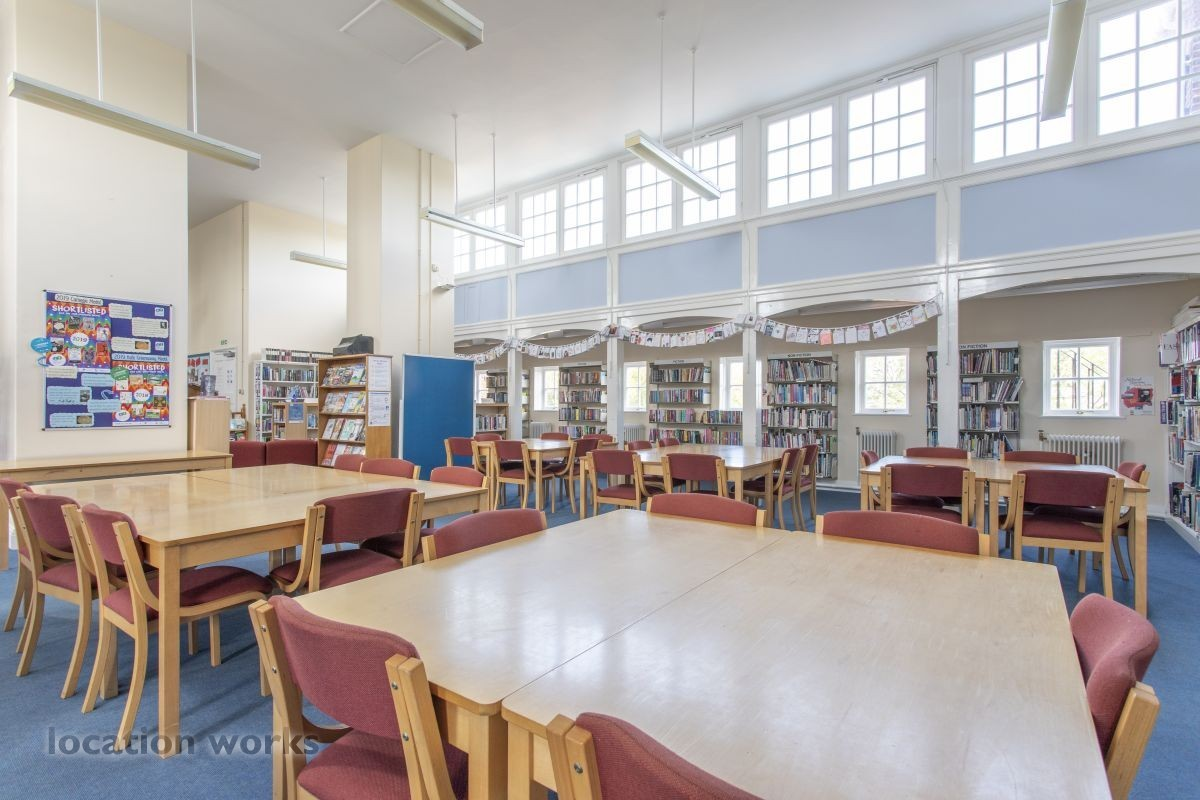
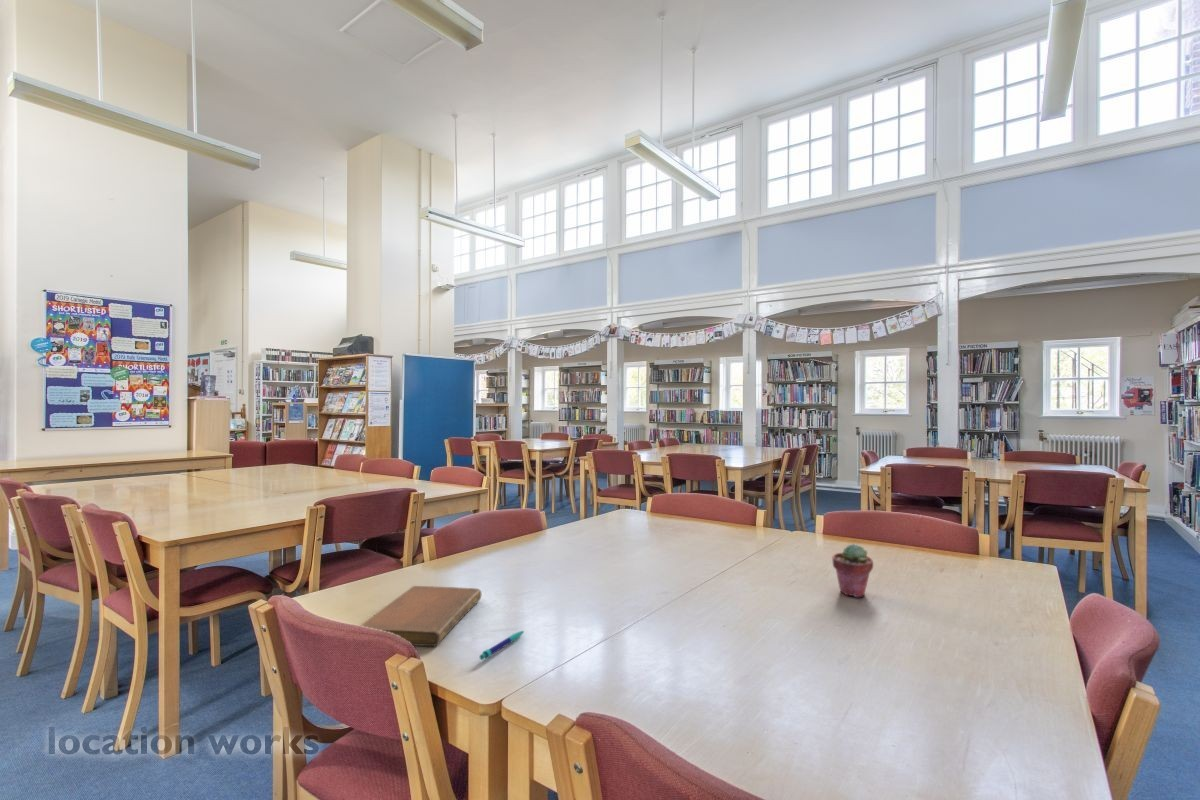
+ notebook [360,585,482,647]
+ potted succulent [831,543,874,598]
+ pen [479,630,525,661]
